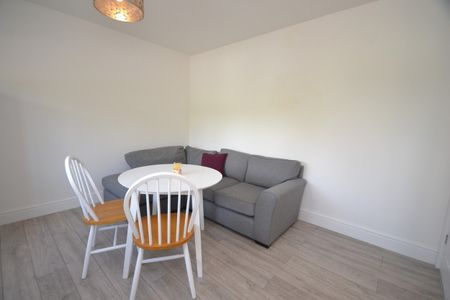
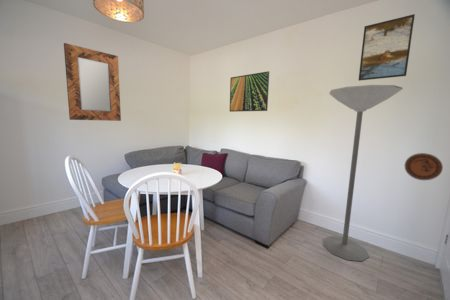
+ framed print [358,13,416,82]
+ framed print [229,70,270,113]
+ home mirror [63,42,122,122]
+ floor lamp [321,84,404,262]
+ decorative plate [404,152,444,181]
